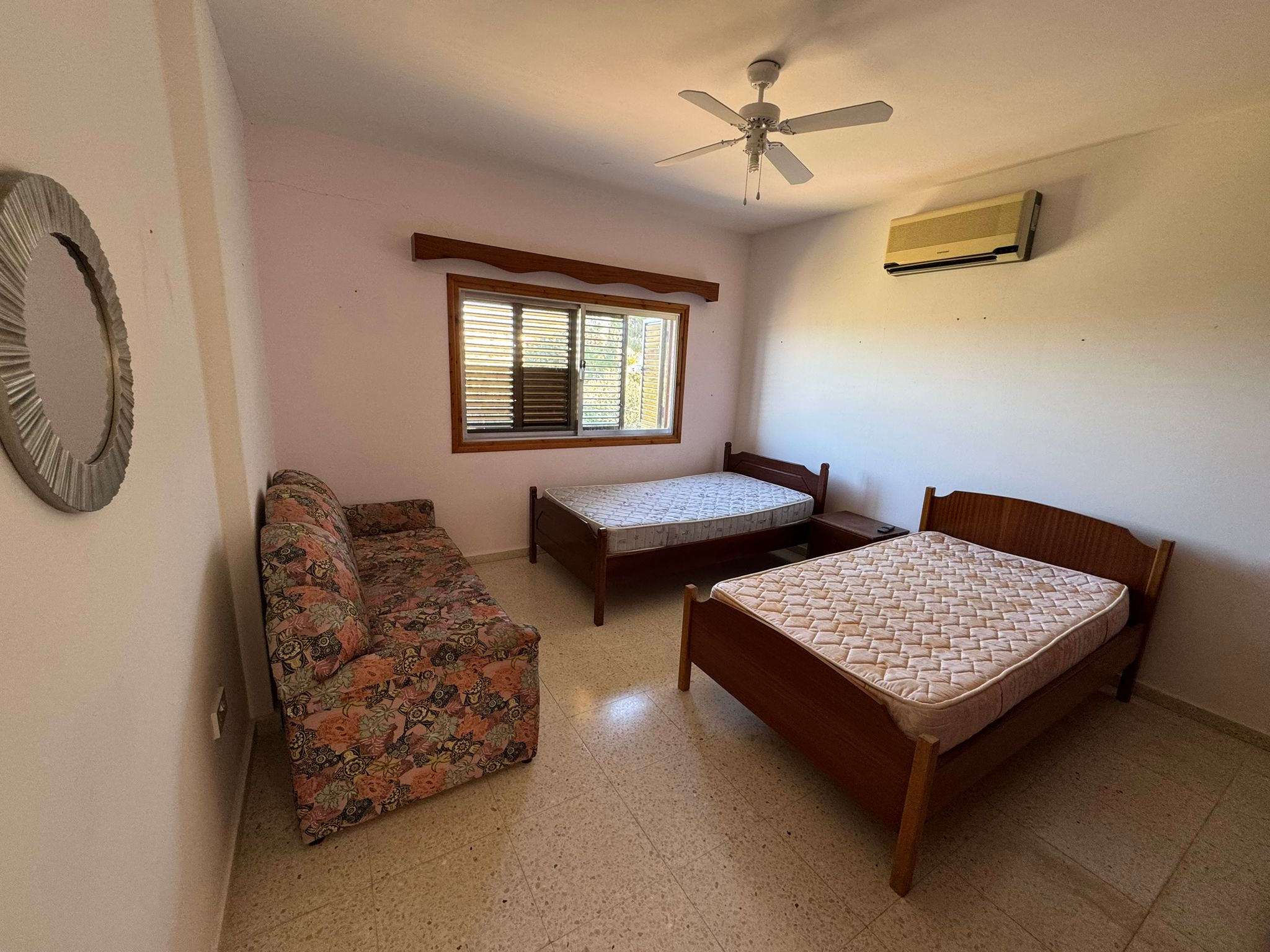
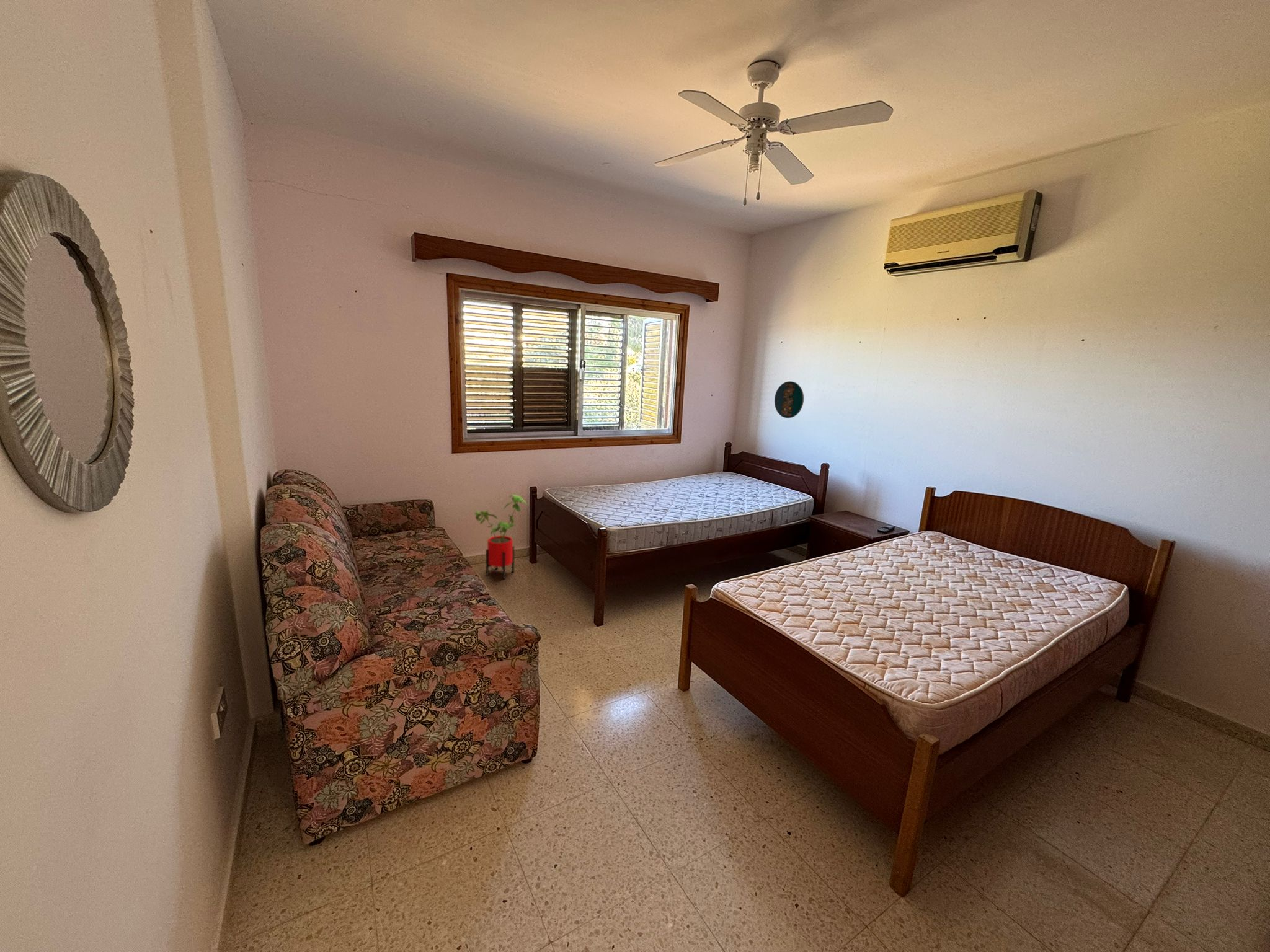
+ house plant [474,494,528,580]
+ decorative plate [774,381,804,418]
